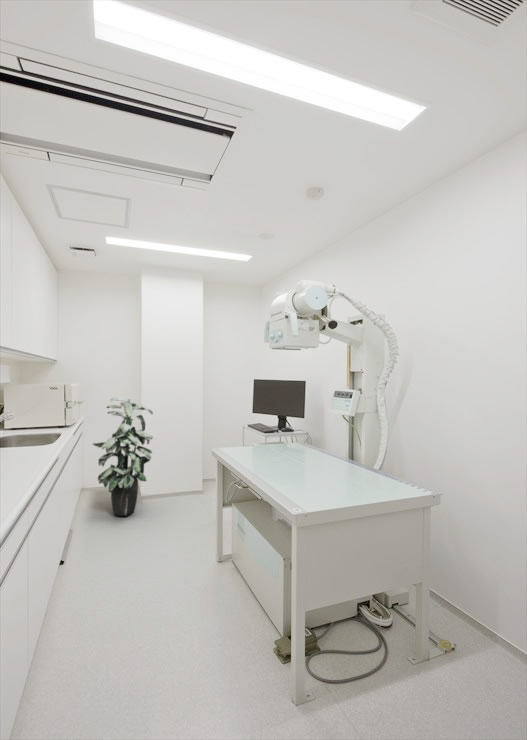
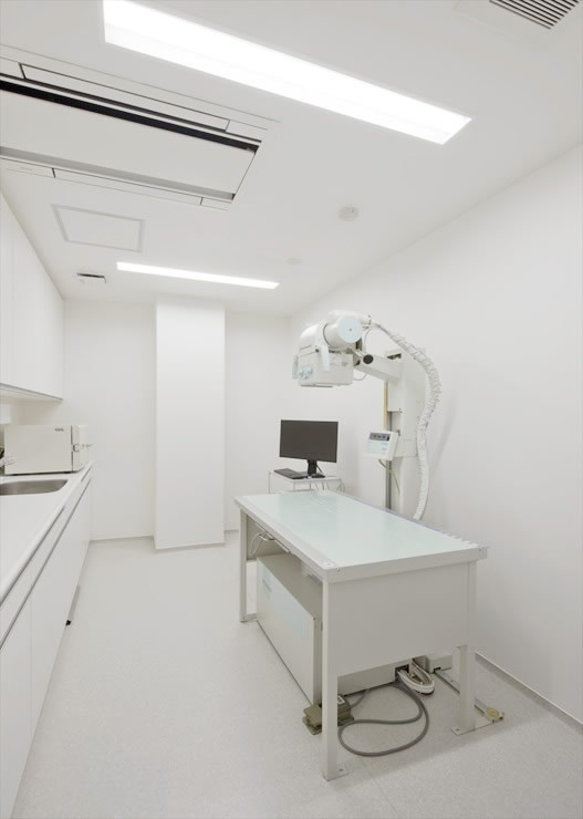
- indoor plant [91,397,154,517]
